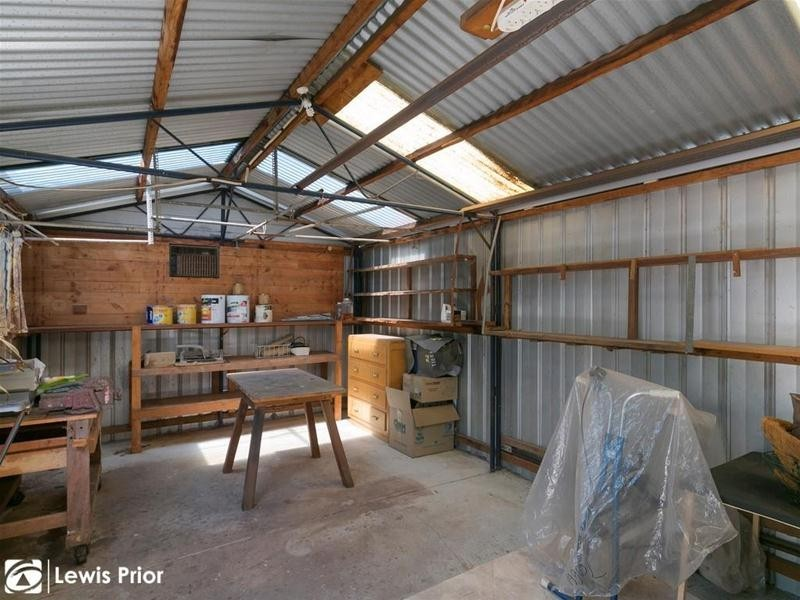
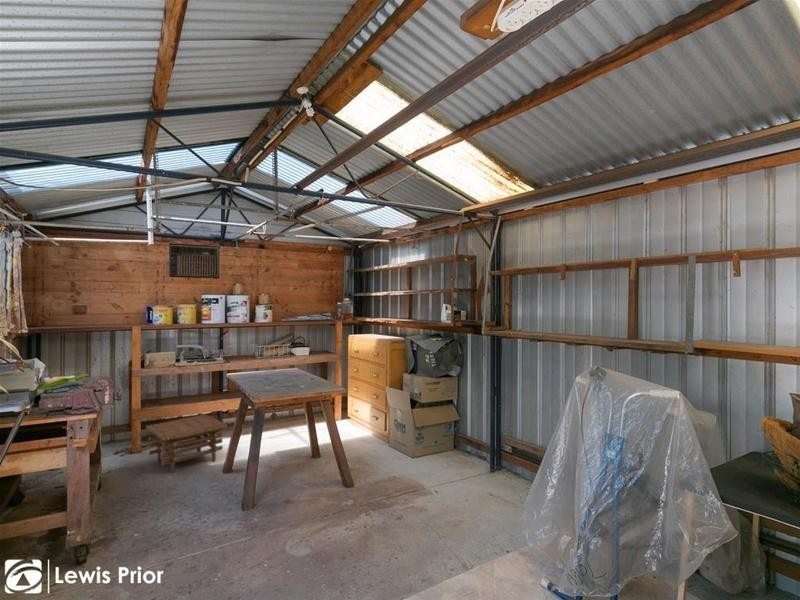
+ stool [145,414,228,473]
